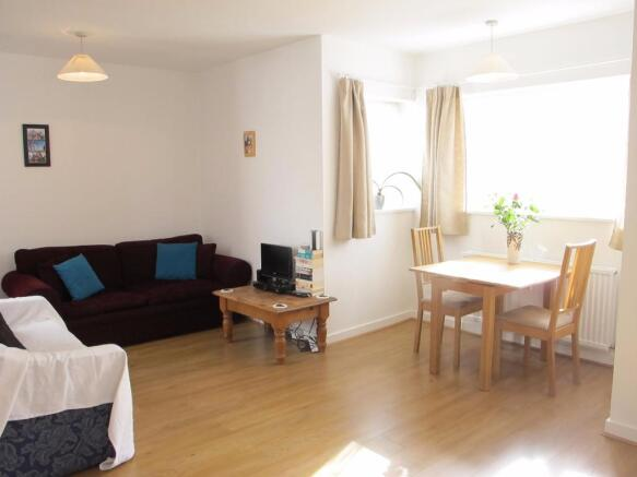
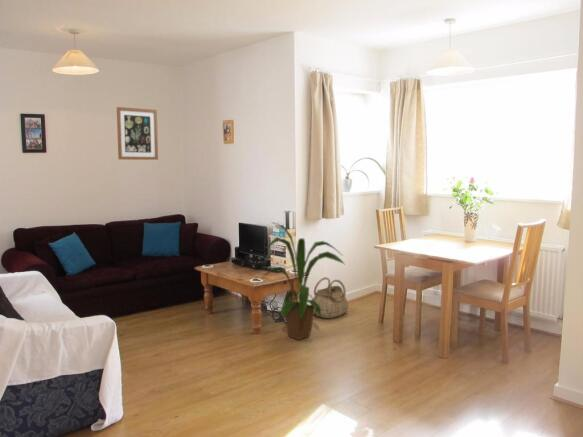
+ wall art [116,106,159,161]
+ basket [313,276,349,320]
+ house plant [256,221,346,341]
